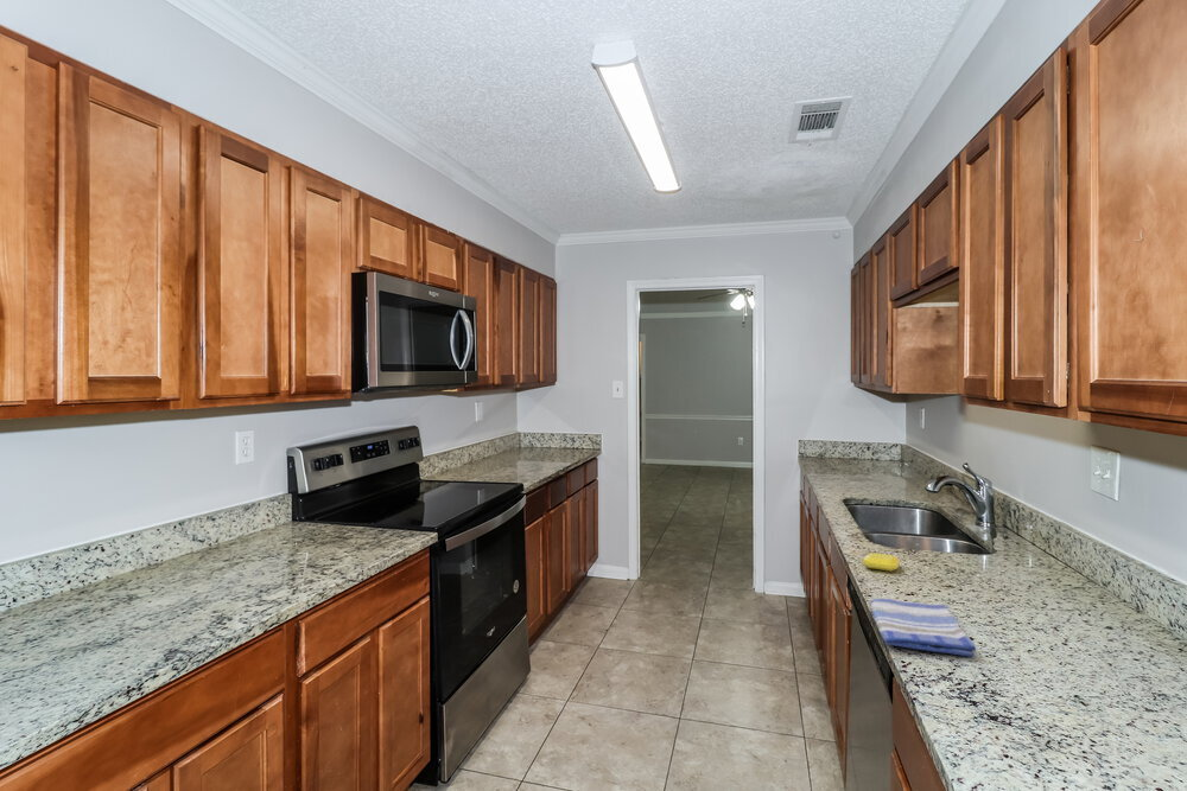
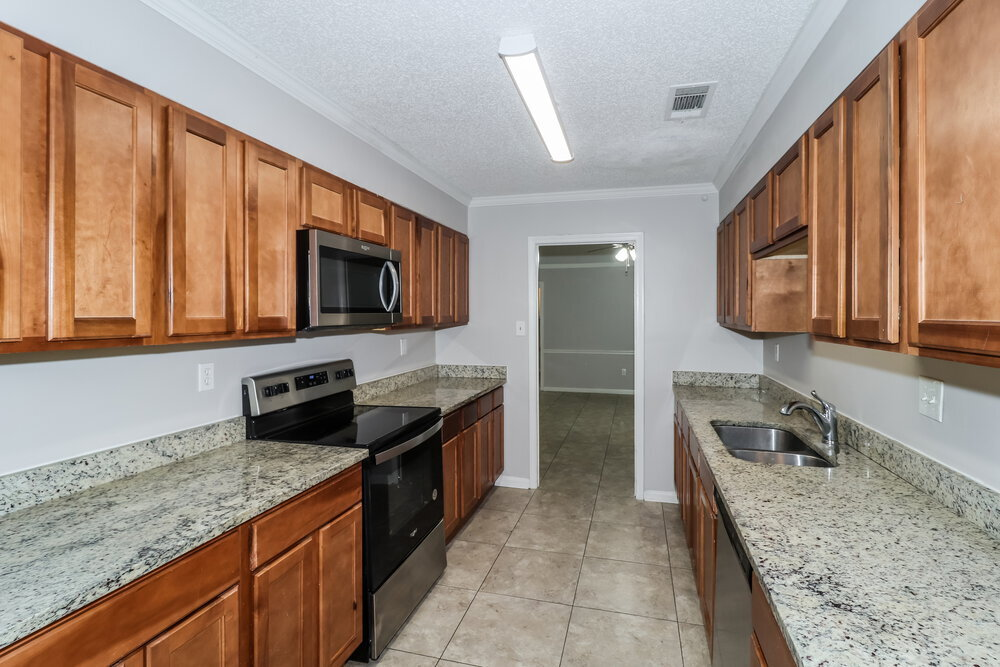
- soap bar [862,551,901,573]
- dish towel [869,598,977,658]
